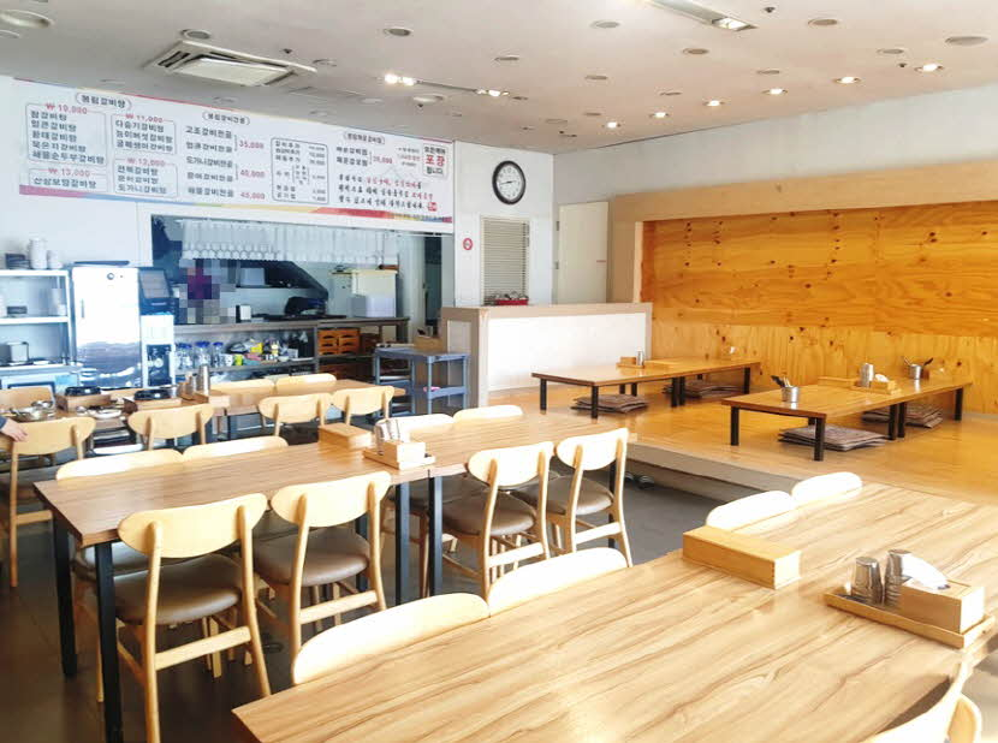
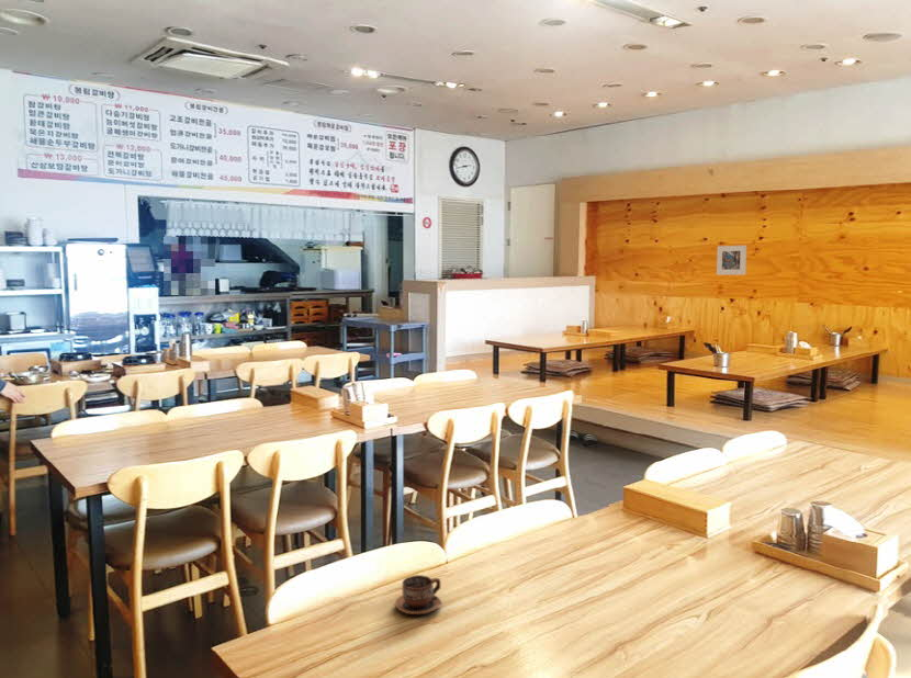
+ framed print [716,245,747,275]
+ cup [394,574,442,615]
